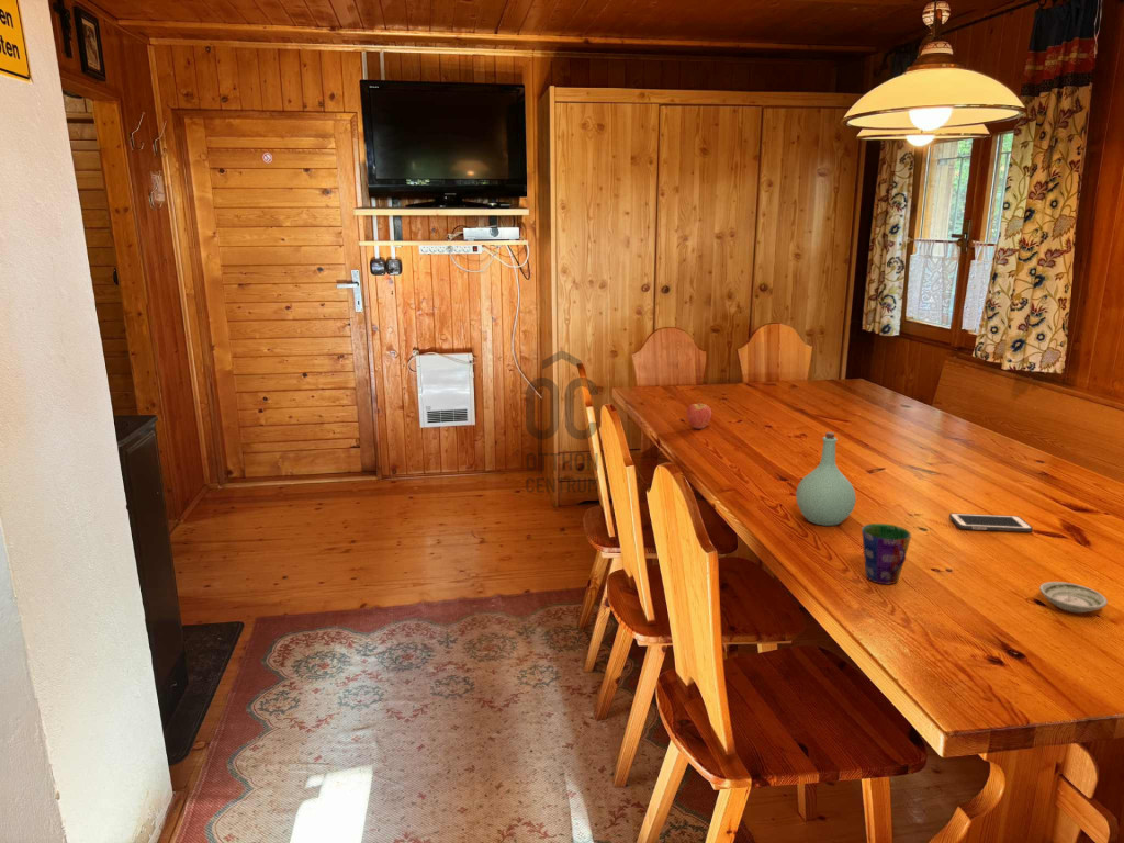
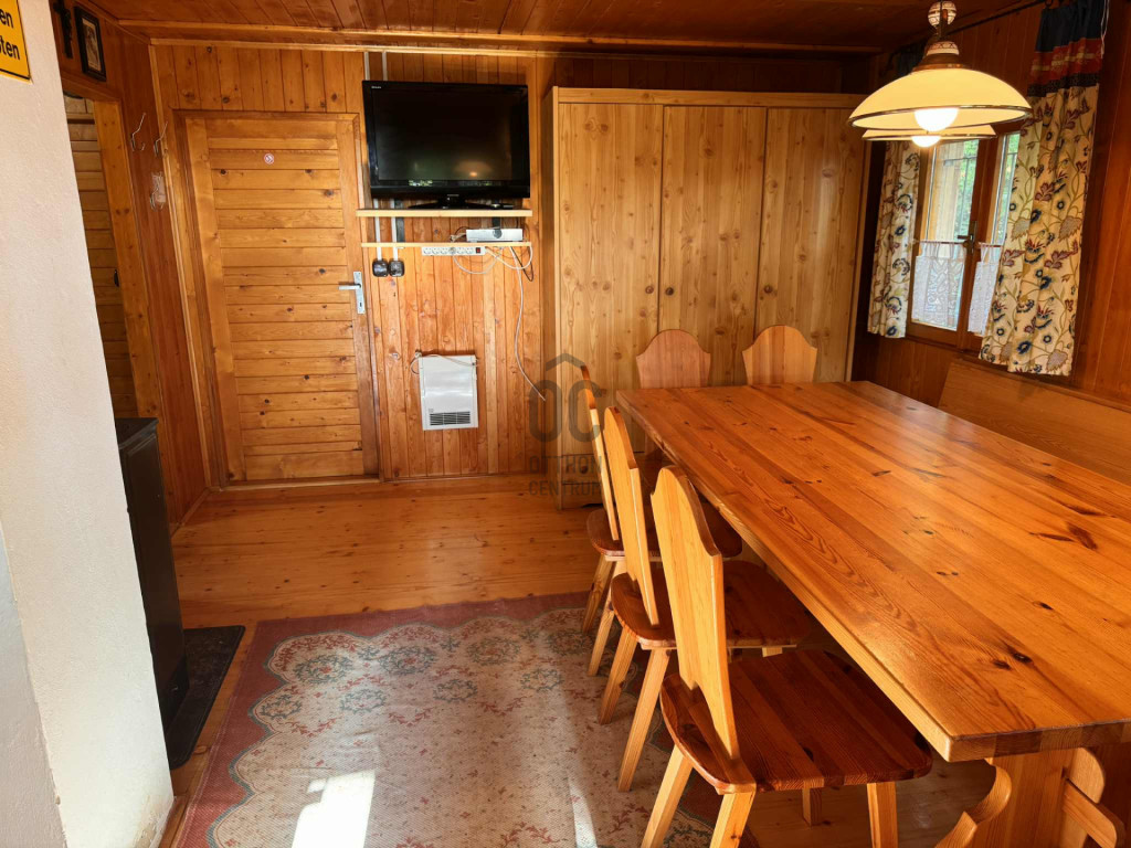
- cell phone [948,513,1034,532]
- saucer [1038,581,1109,614]
- bottle [795,431,857,527]
- cup [861,522,912,585]
- fruit [686,397,712,430]
